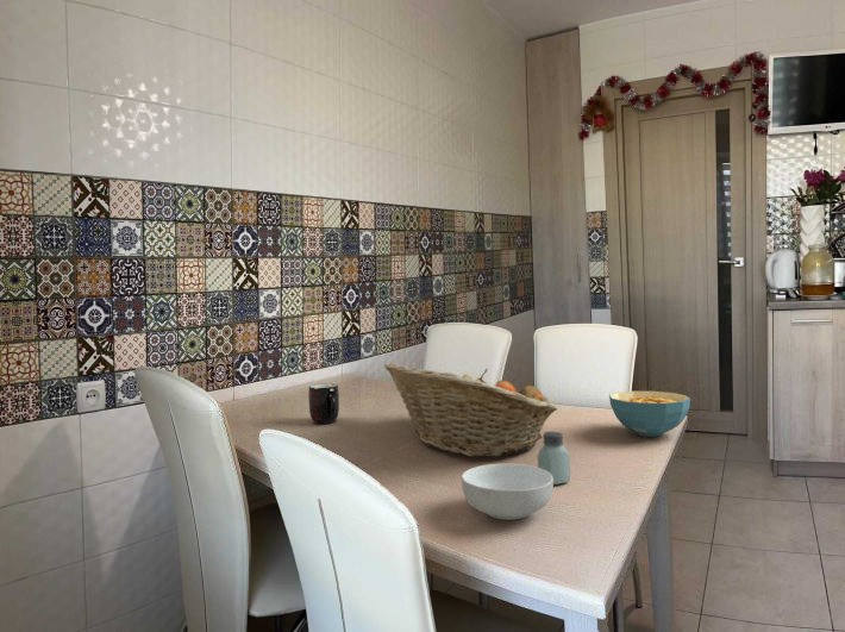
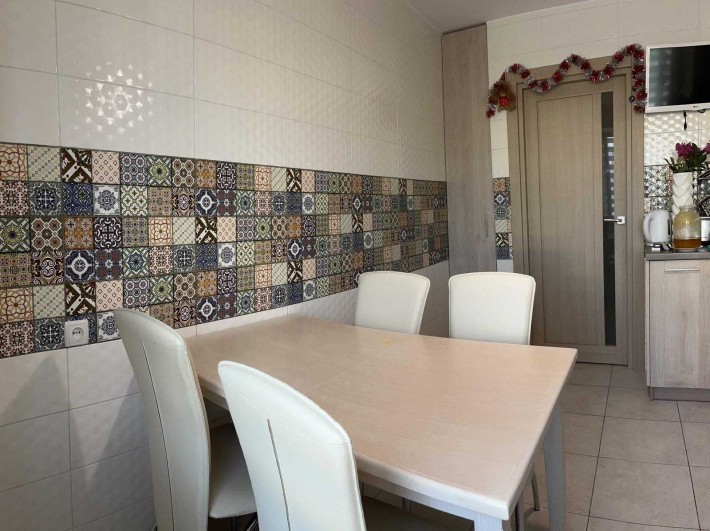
- cereal bowl [608,390,691,438]
- saltshaker [537,431,571,486]
- mug [307,382,340,425]
- fruit basket [383,362,558,458]
- cereal bowl [461,463,555,521]
